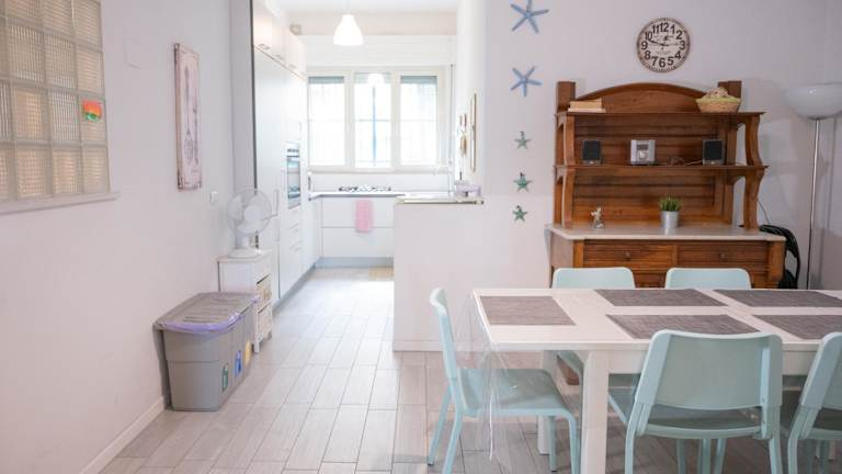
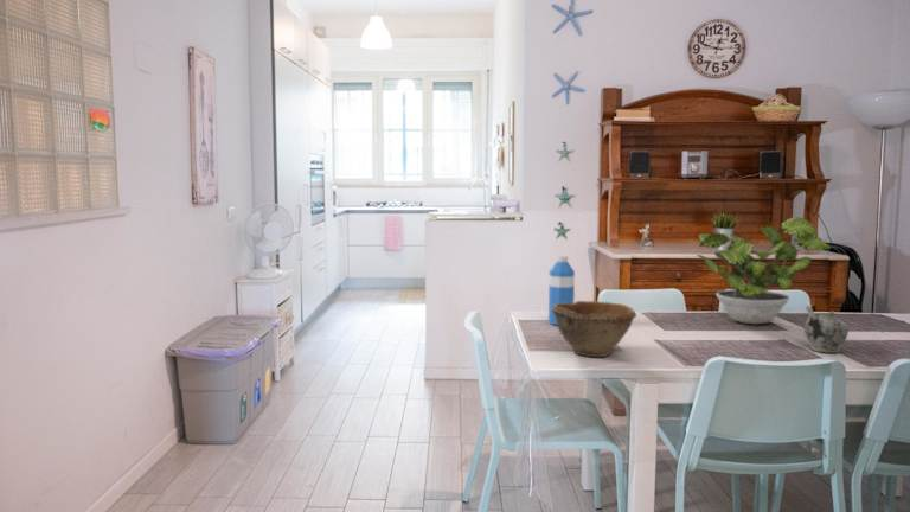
+ bowl [551,300,637,358]
+ potted plant [694,216,832,326]
+ water bottle [547,255,576,326]
+ teapot [803,305,850,354]
